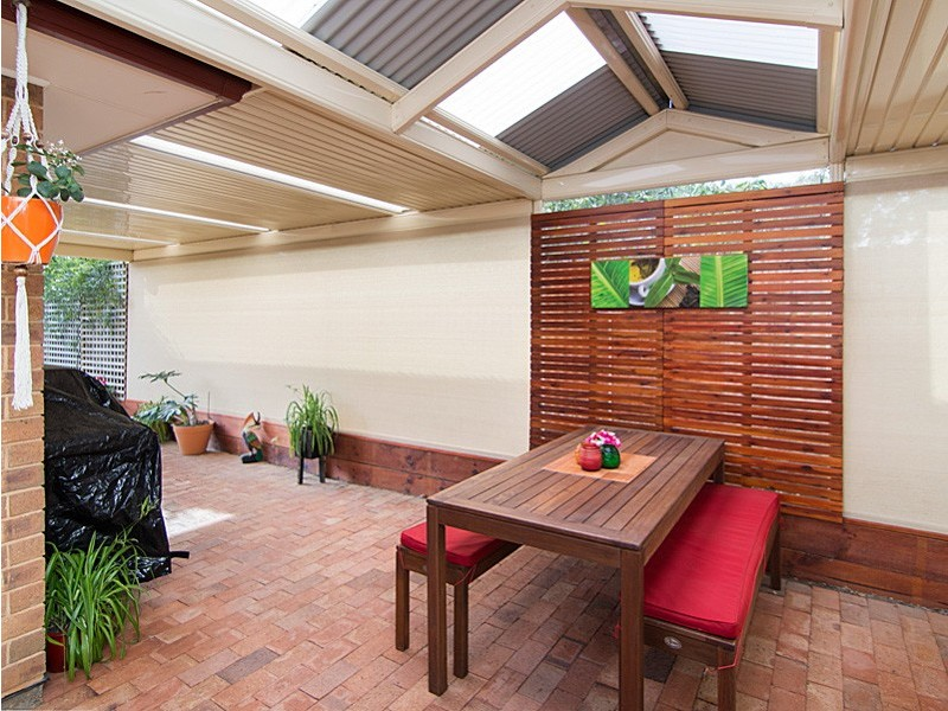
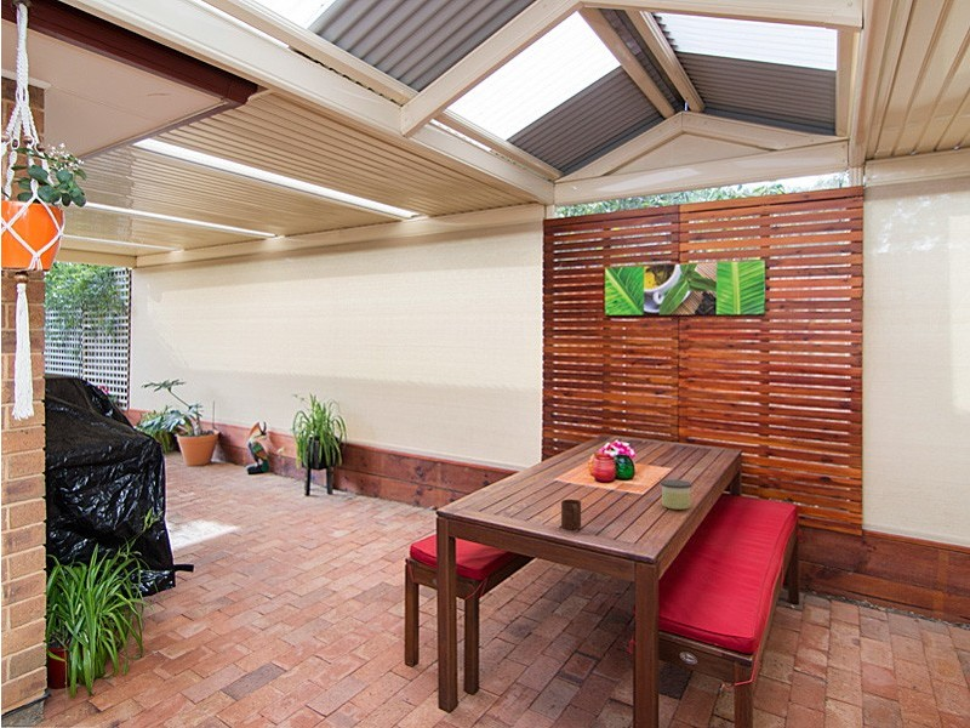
+ cup [560,499,582,530]
+ candle [660,478,692,511]
